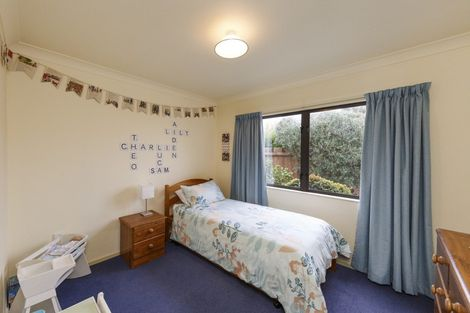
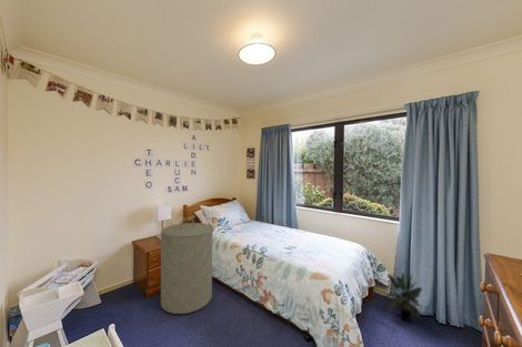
+ laundry hamper [155,216,215,315]
+ potted plant [385,273,429,323]
